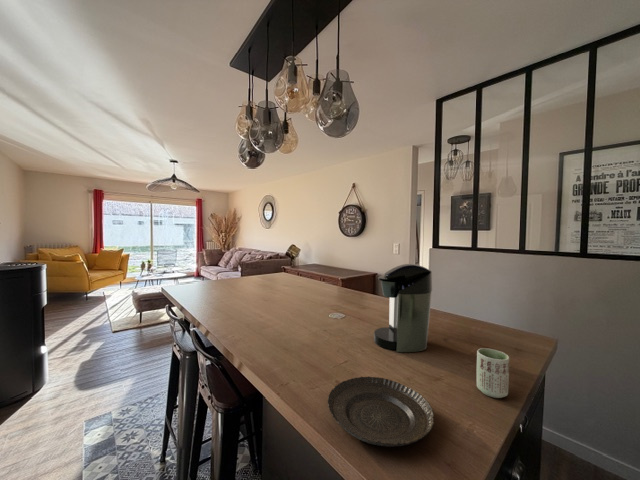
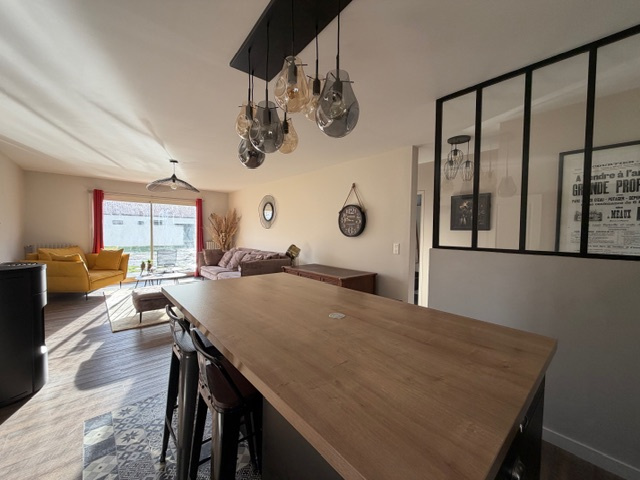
- coffee maker [373,263,433,353]
- cup [476,347,510,399]
- tart tin [327,376,435,448]
